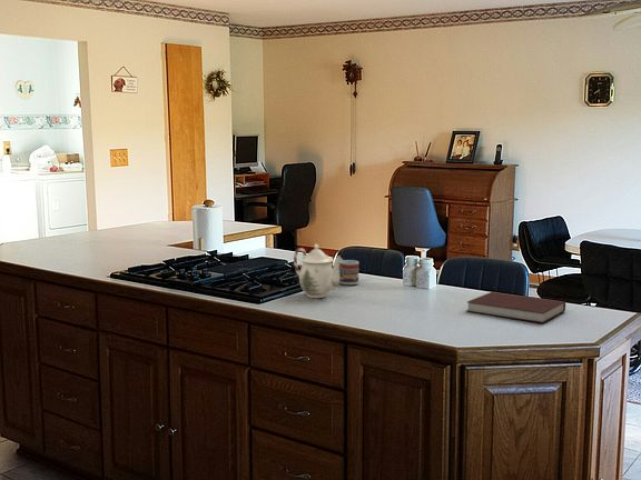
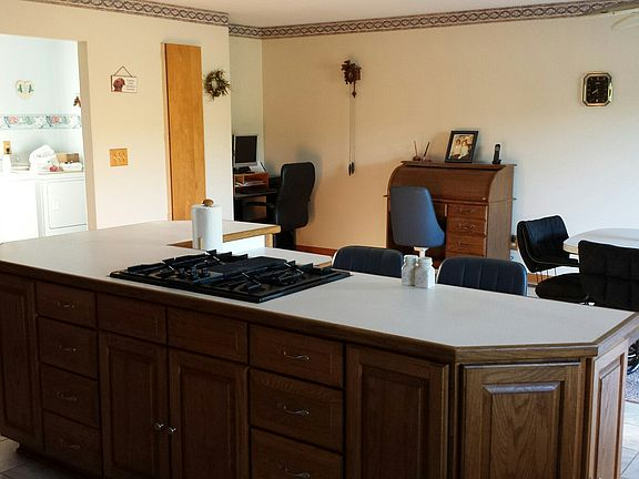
- teapot [293,243,344,299]
- notebook [465,291,566,324]
- cup [338,259,359,286]
